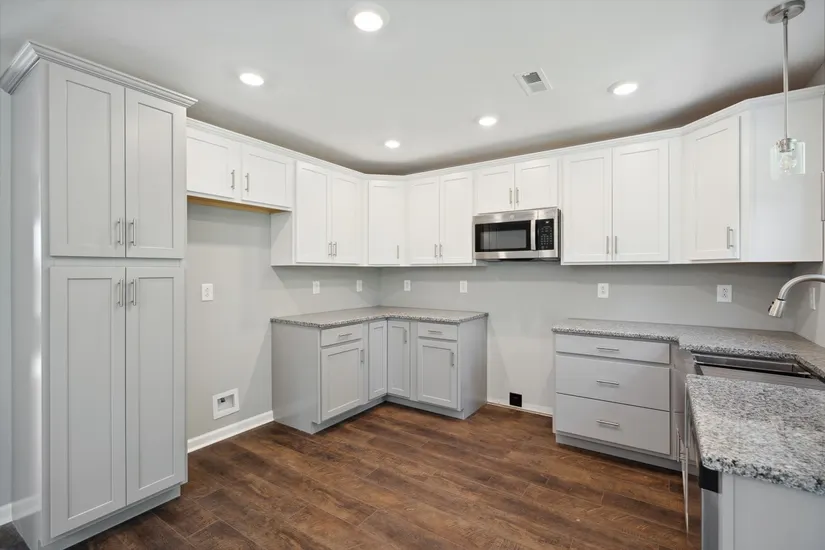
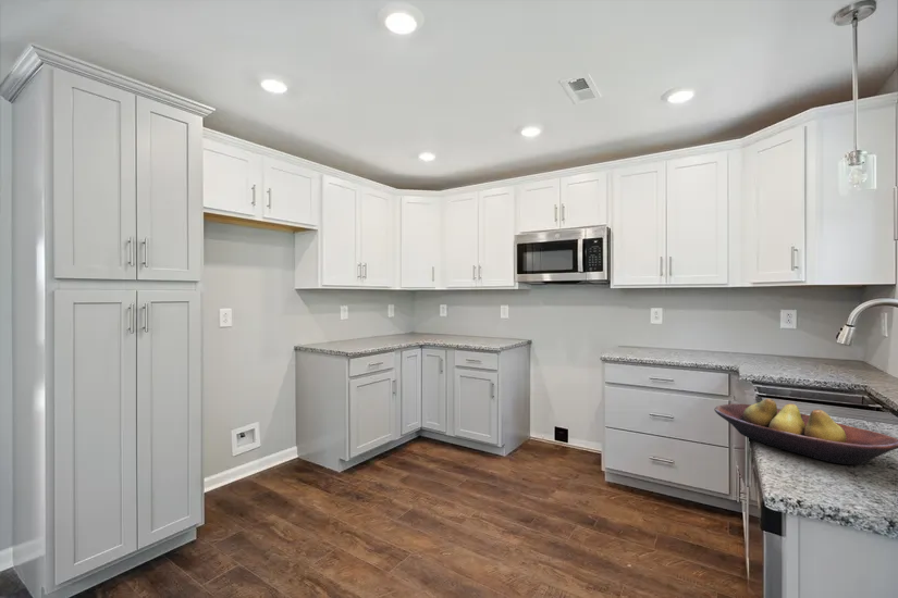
+ fruit bowl [714,398,898,465]
